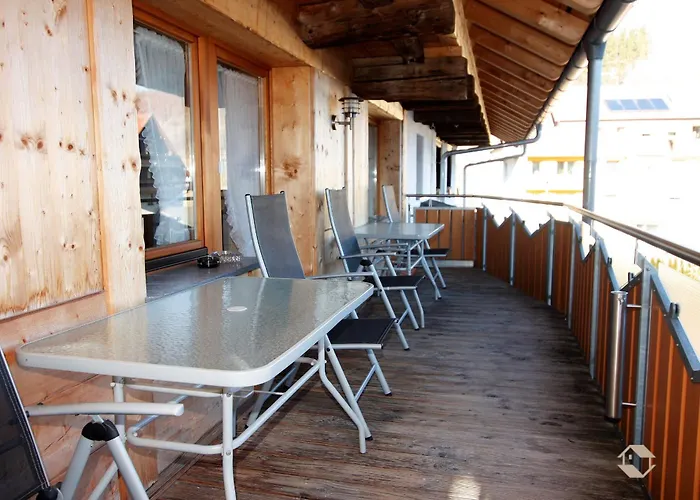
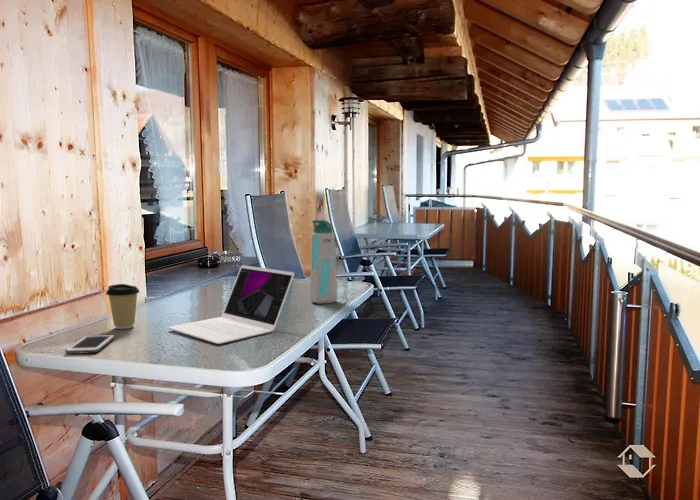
+ cell phone [64,334,116,355]
+ water bottle [309,219,338,304]
+ coffee cup [105,283,141,330]
+ laptop [167,264,295,345]
